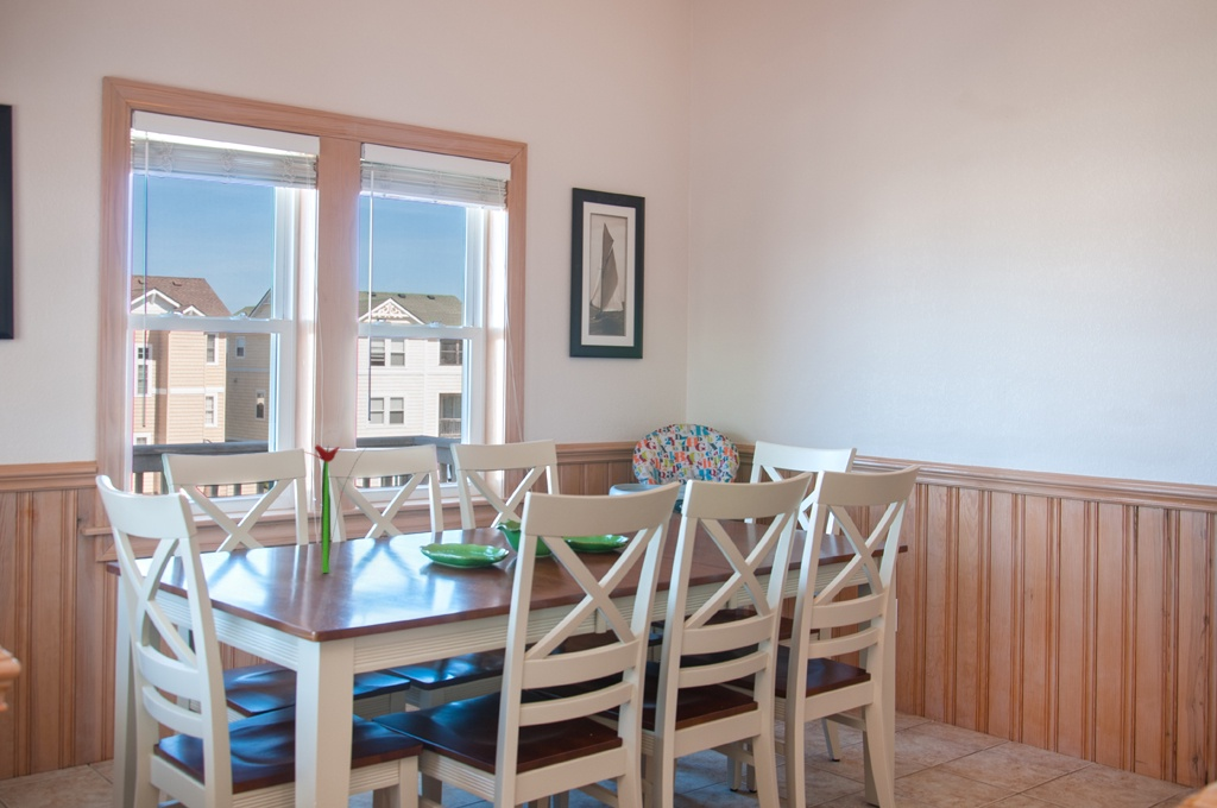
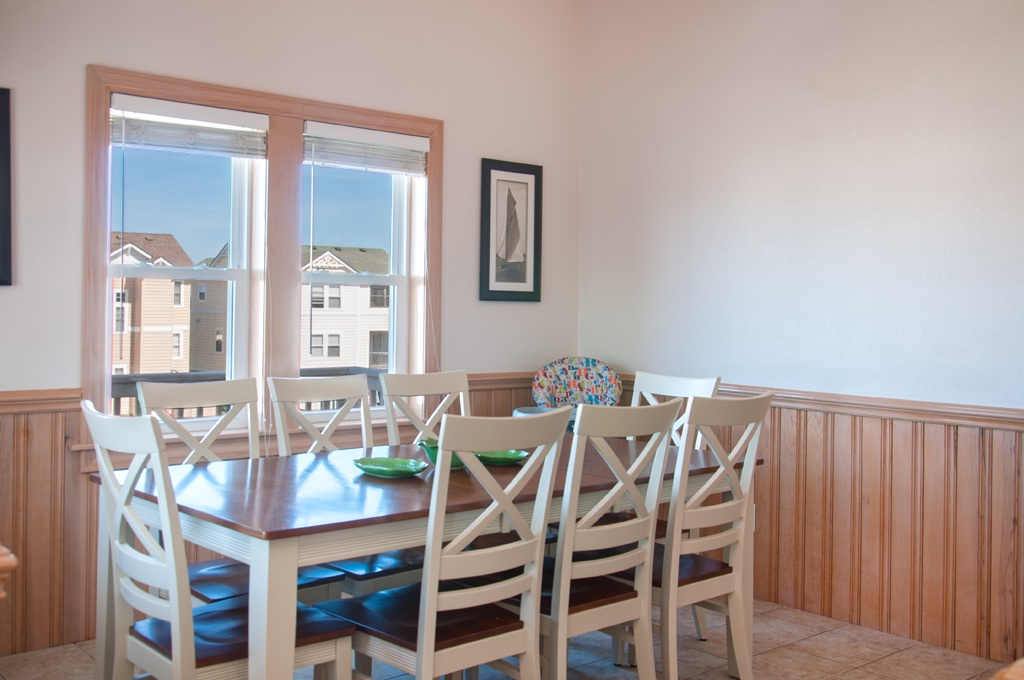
- flower [302,444,367,574]
